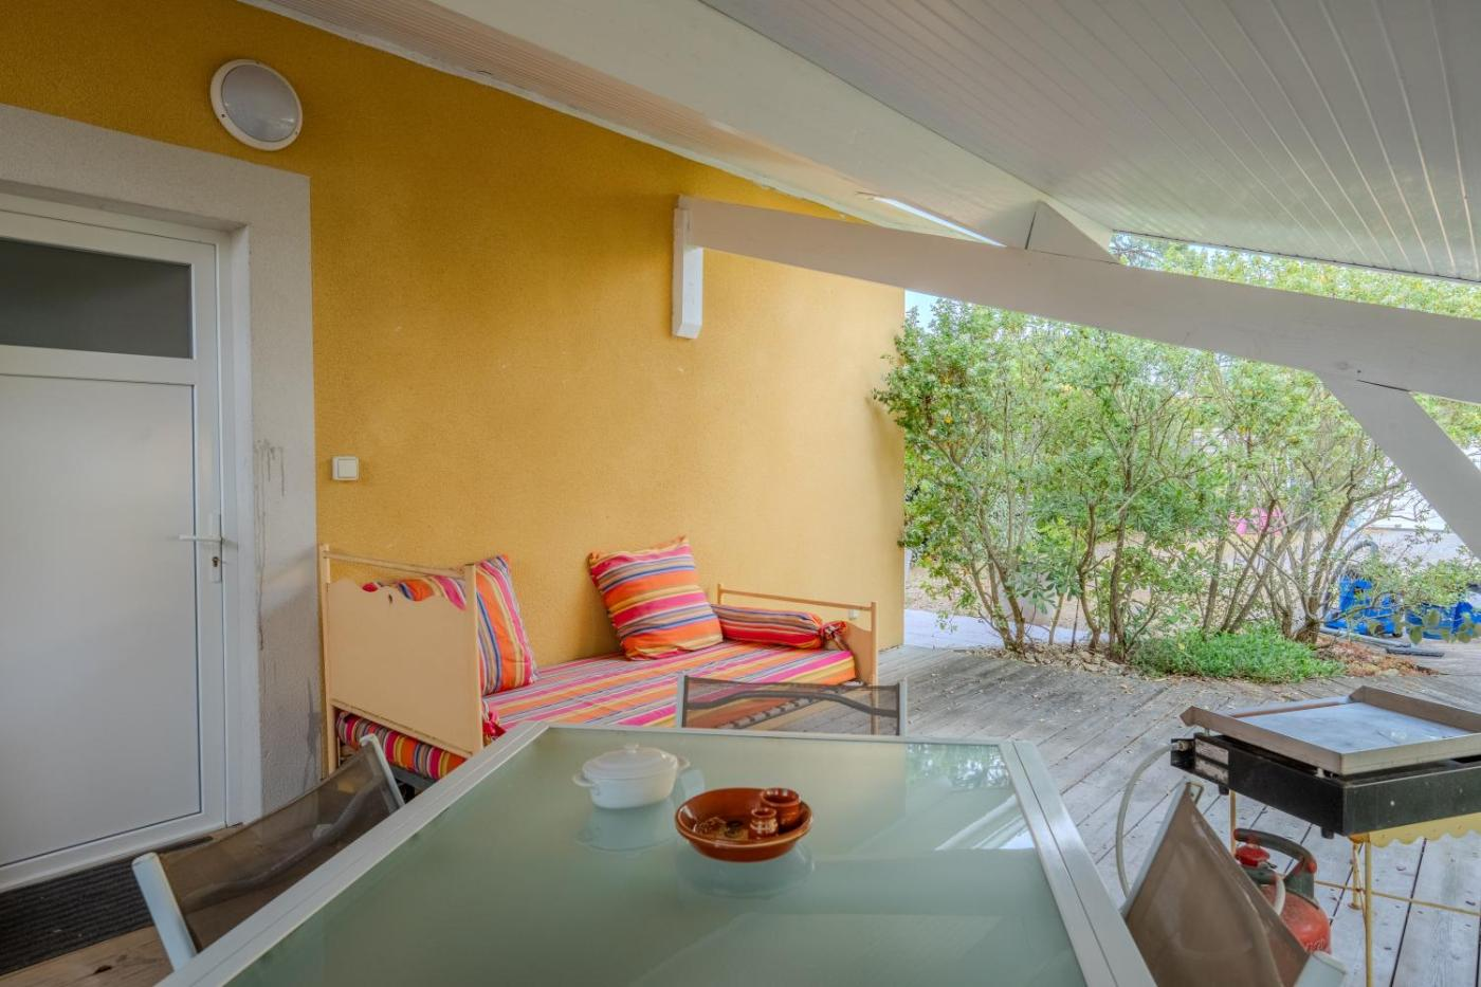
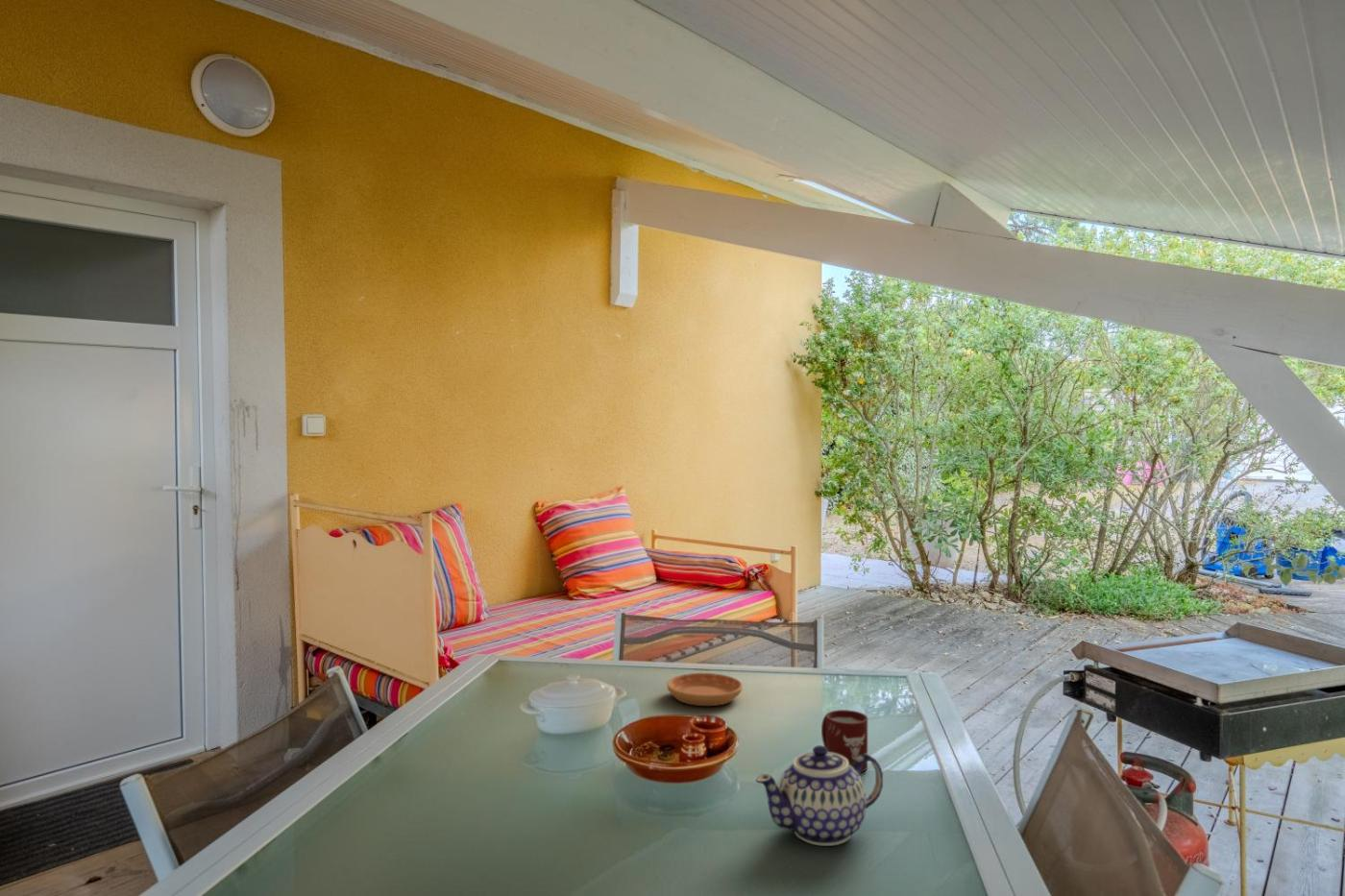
+ saucer [666,672,744,707]
+ cup [820,709,868,773]
+ teapot [755,744,884,847]
